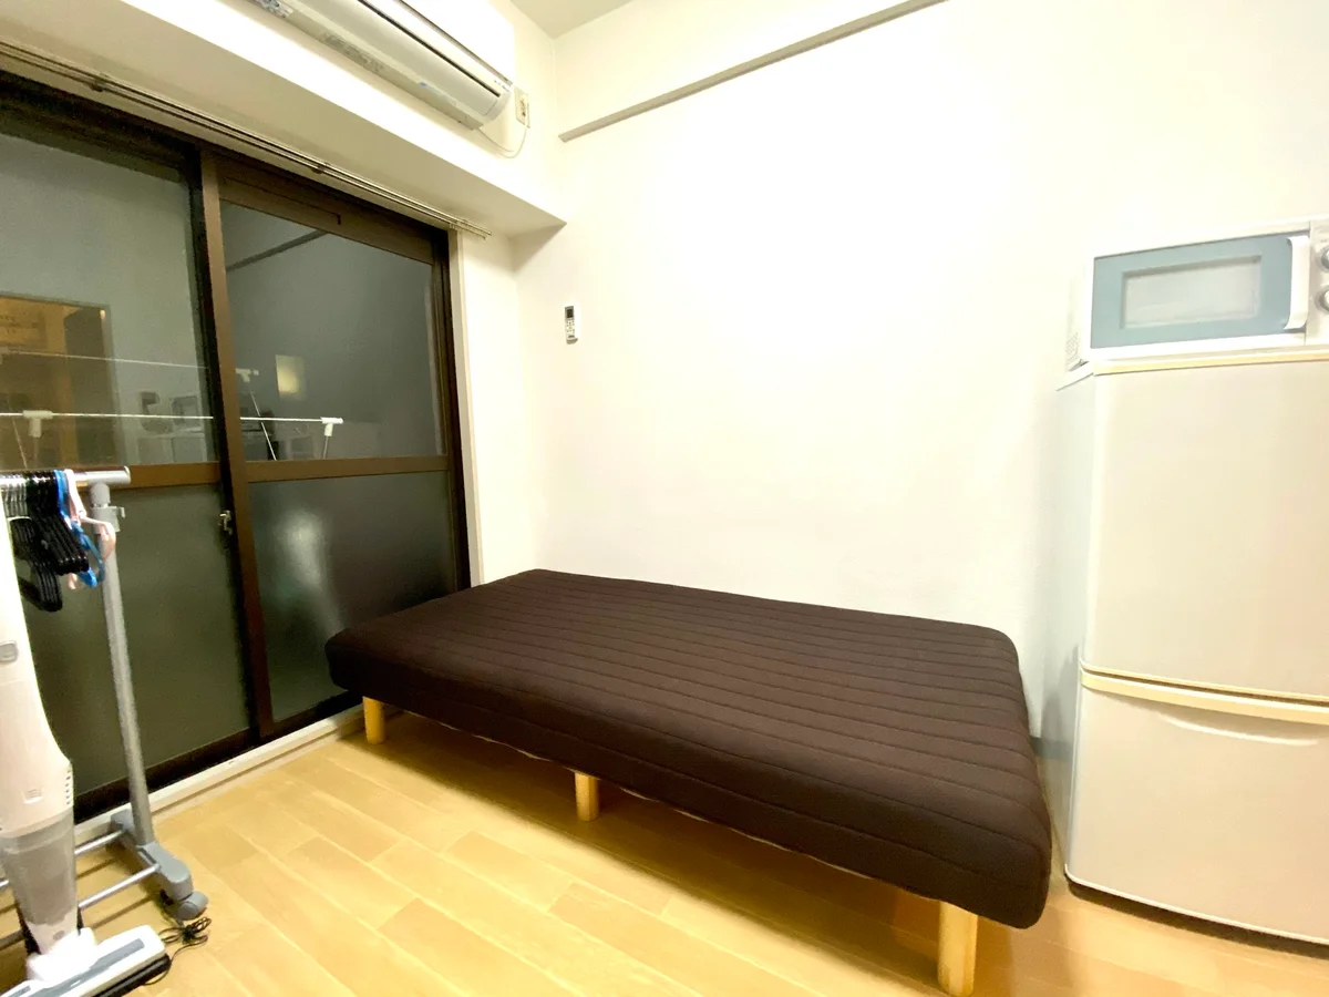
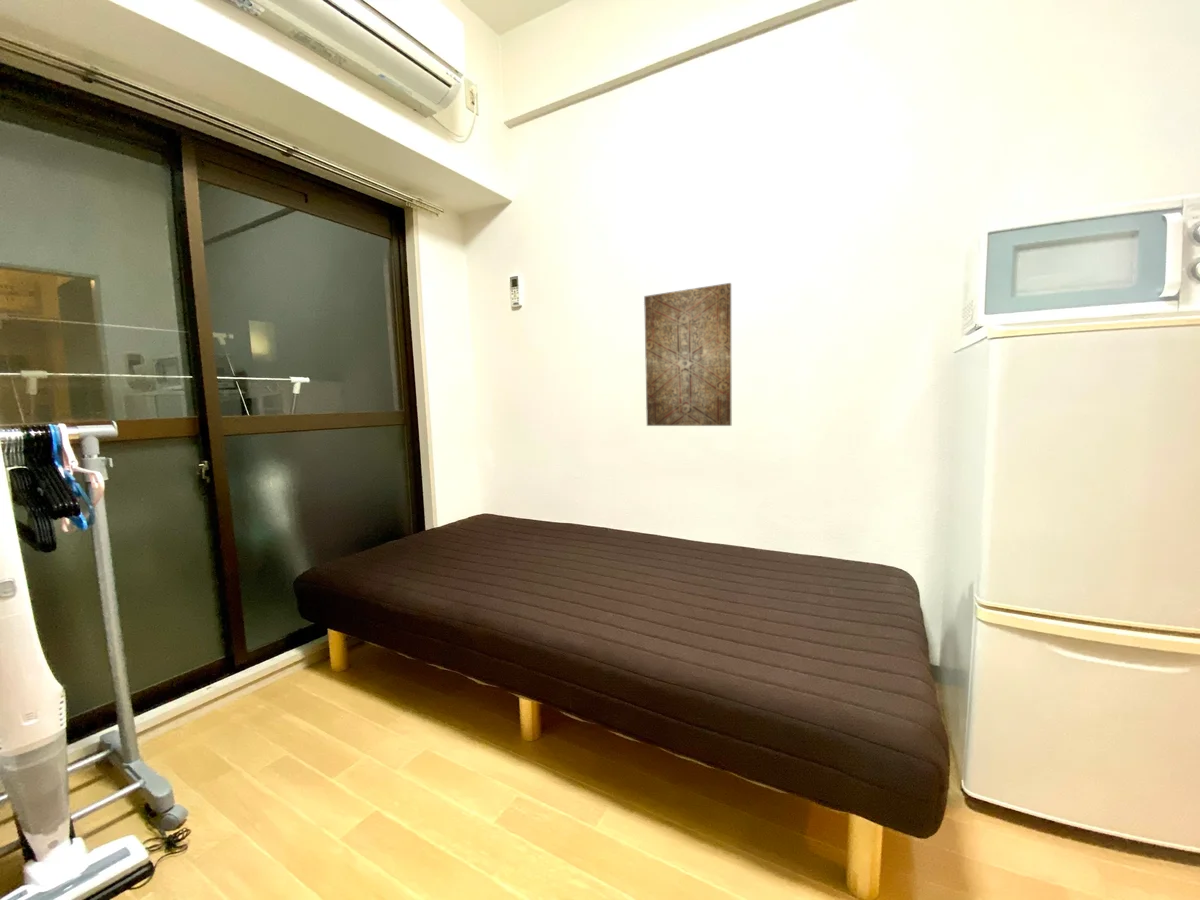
+ wall art [643,282,732,427]
